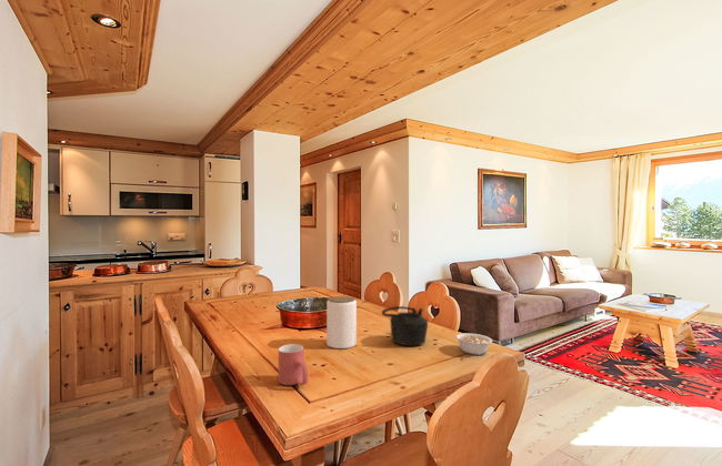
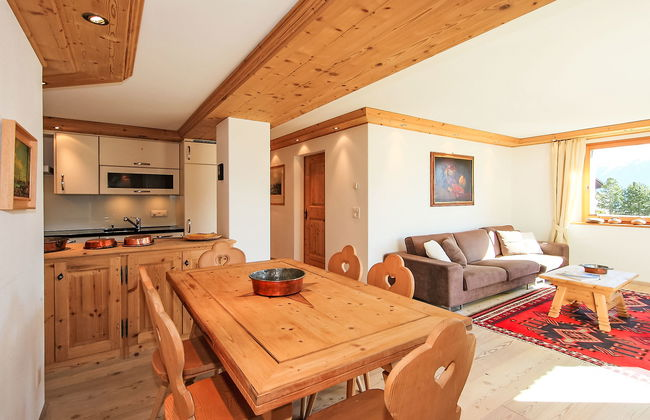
- mug [278,343,309,386]
- legume [454,332,493,356]
- jar [325,295,358,350]
- teapot [381,305,429,346]
